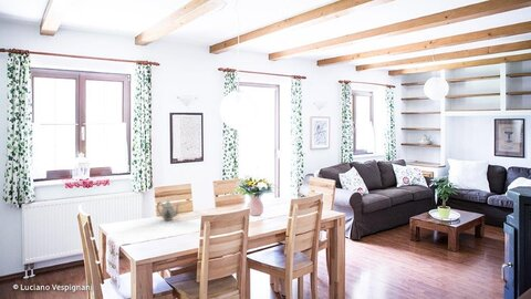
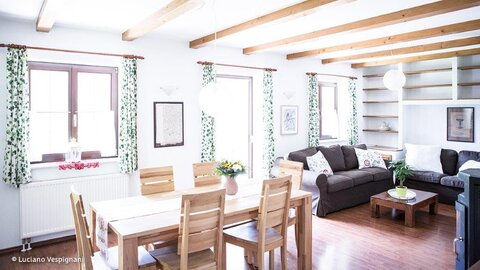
- teapot [156,198,181,221]
